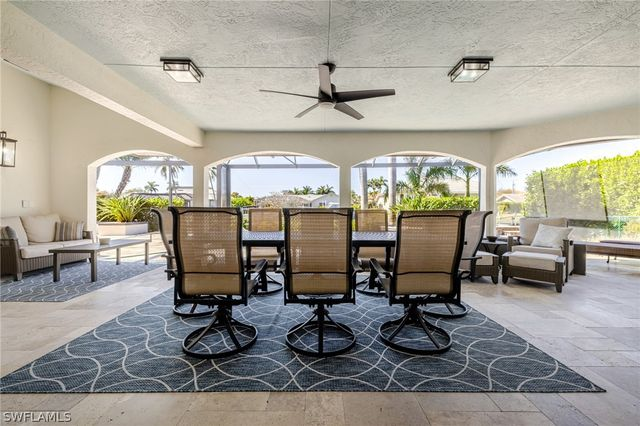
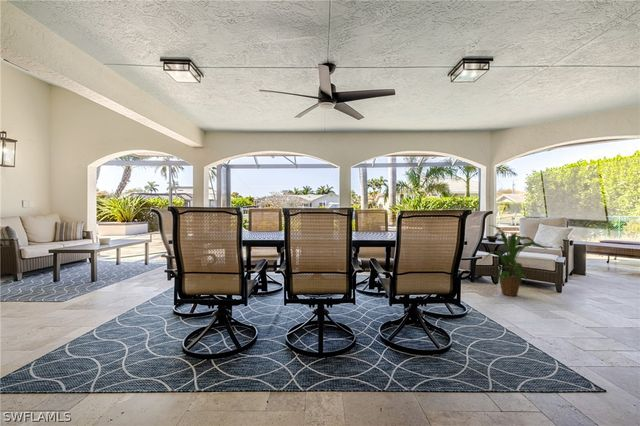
+ house plant [484,224,549,297]
